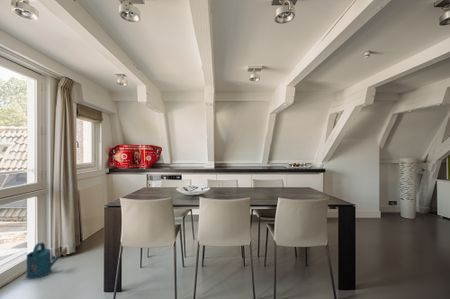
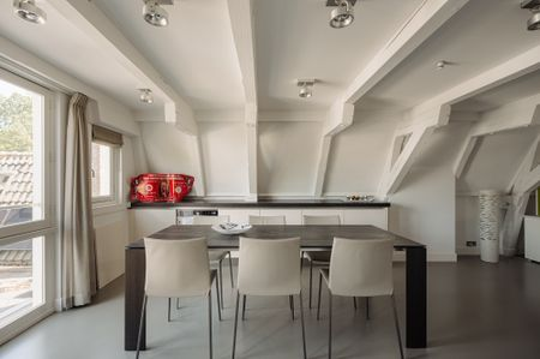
- watering can [26,242,68,280]
